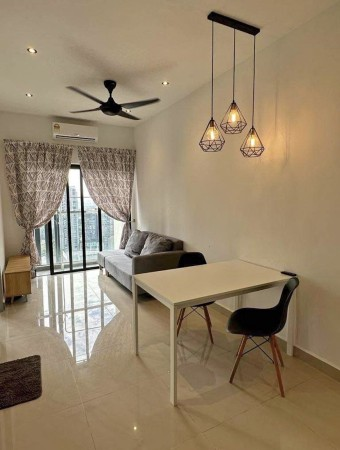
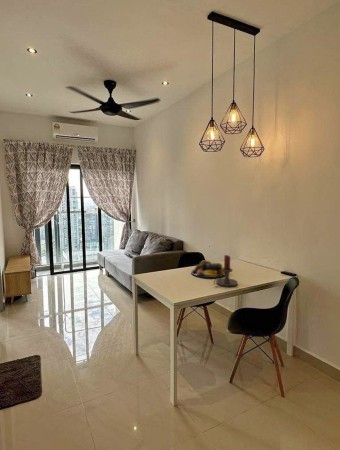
+ fruit bowl [190,260,225,279]
+ candle holder [213,254,238,287]
